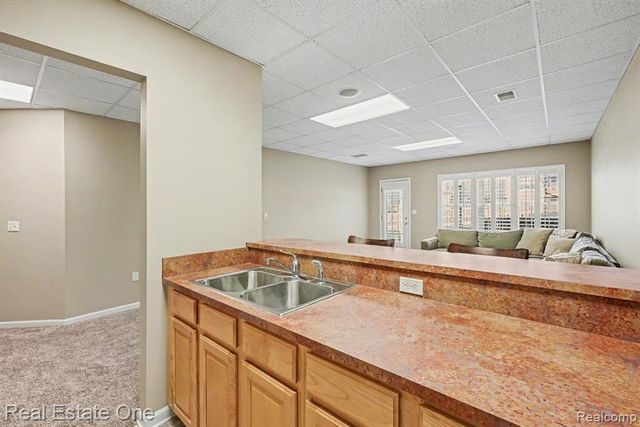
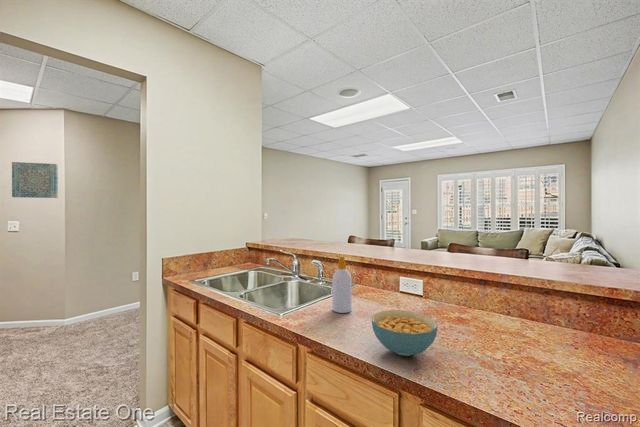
+ soap bottle [331,254,353,314]
+ wall art [11,161,59,199]
+ cereal bowl [371,309,439,357]
